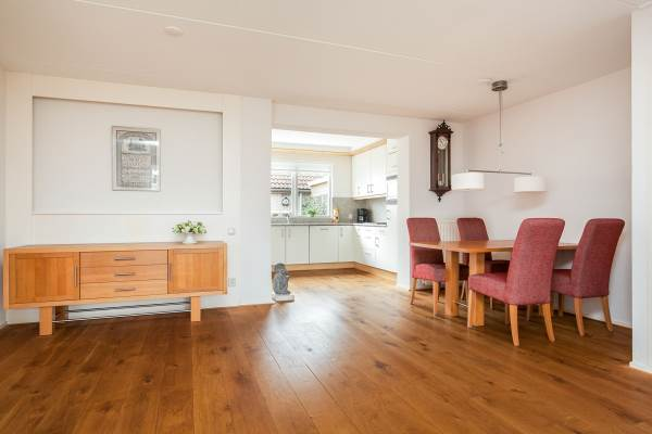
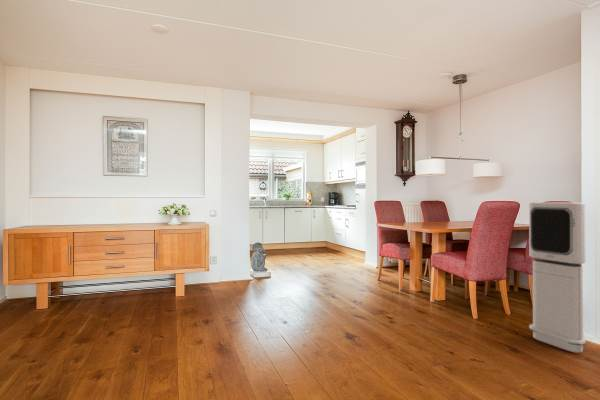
+ air purifier [528,201,587,354]
